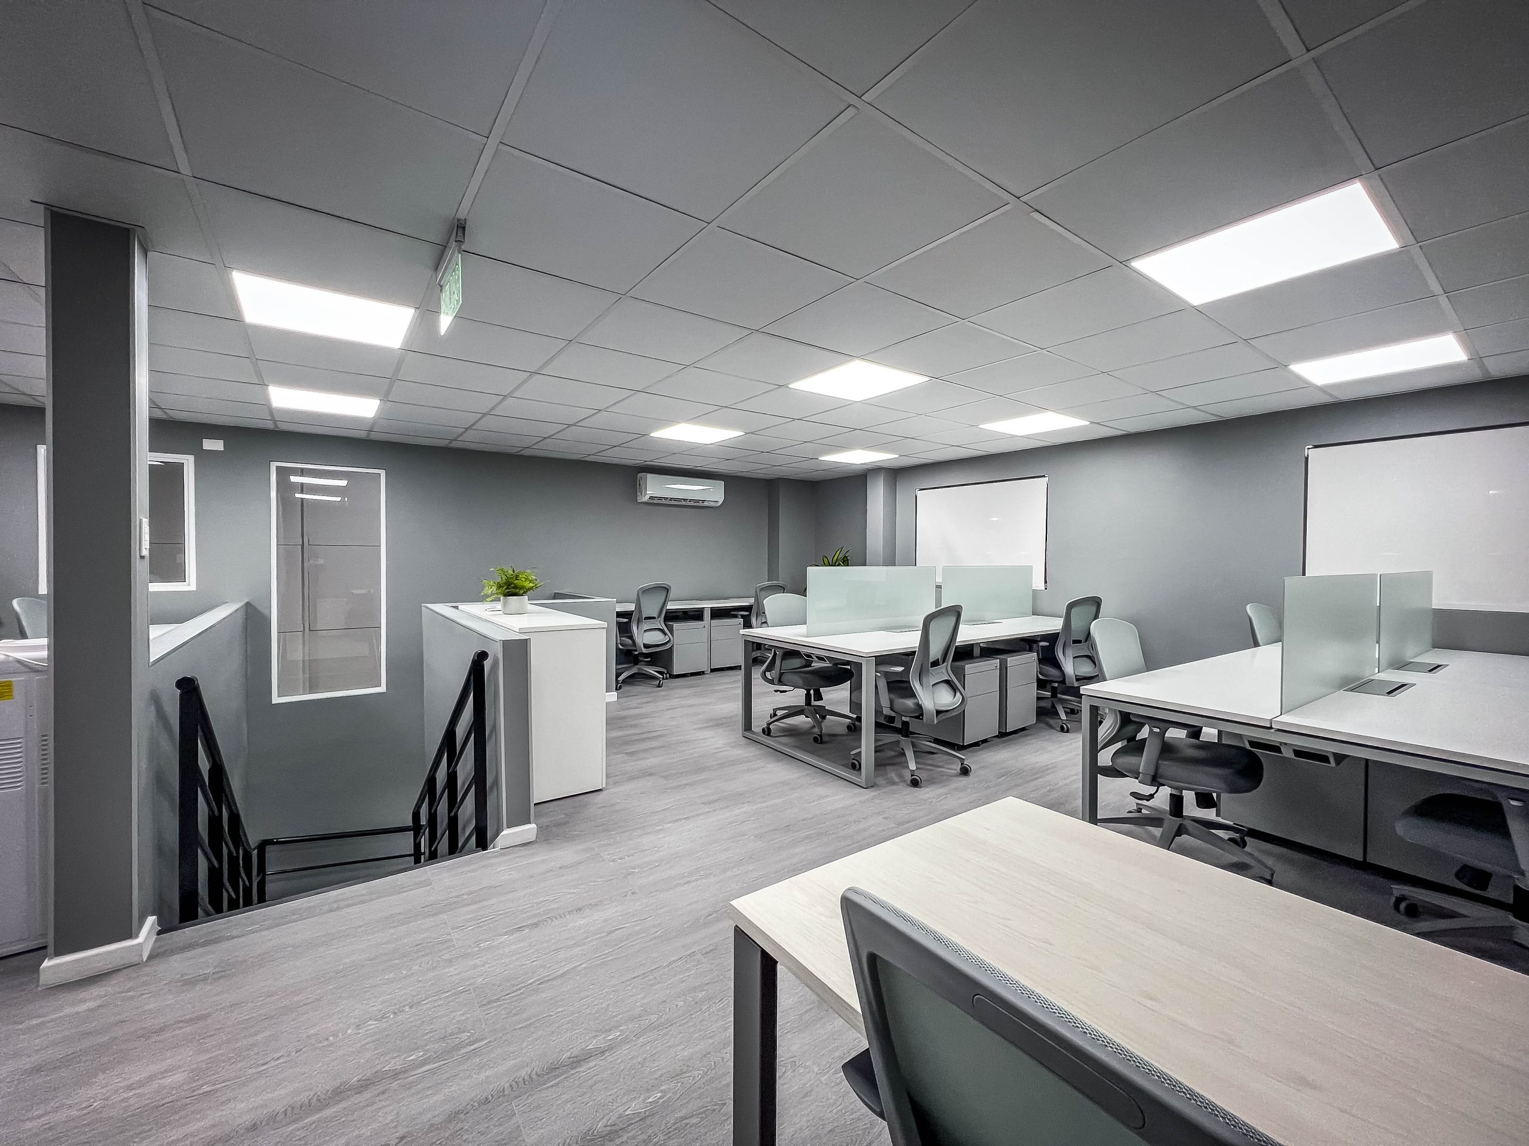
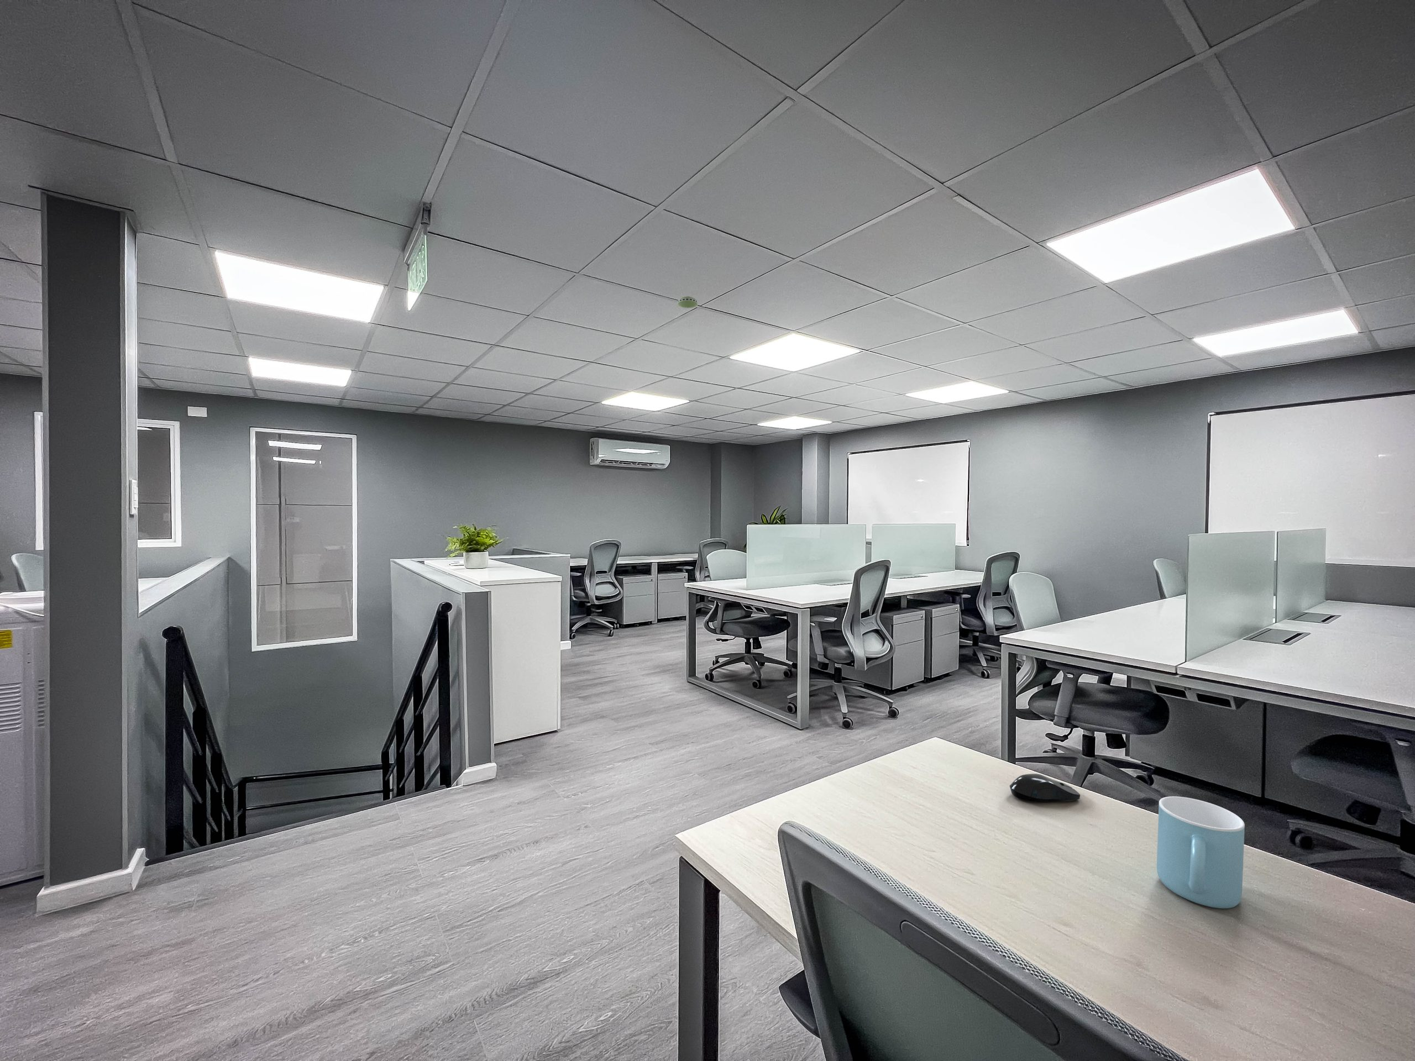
+ computer mouse [1009,773,1081,802]
+ mug [1157,796,1246,909]
+ smoke detector [677,295,699,309]
